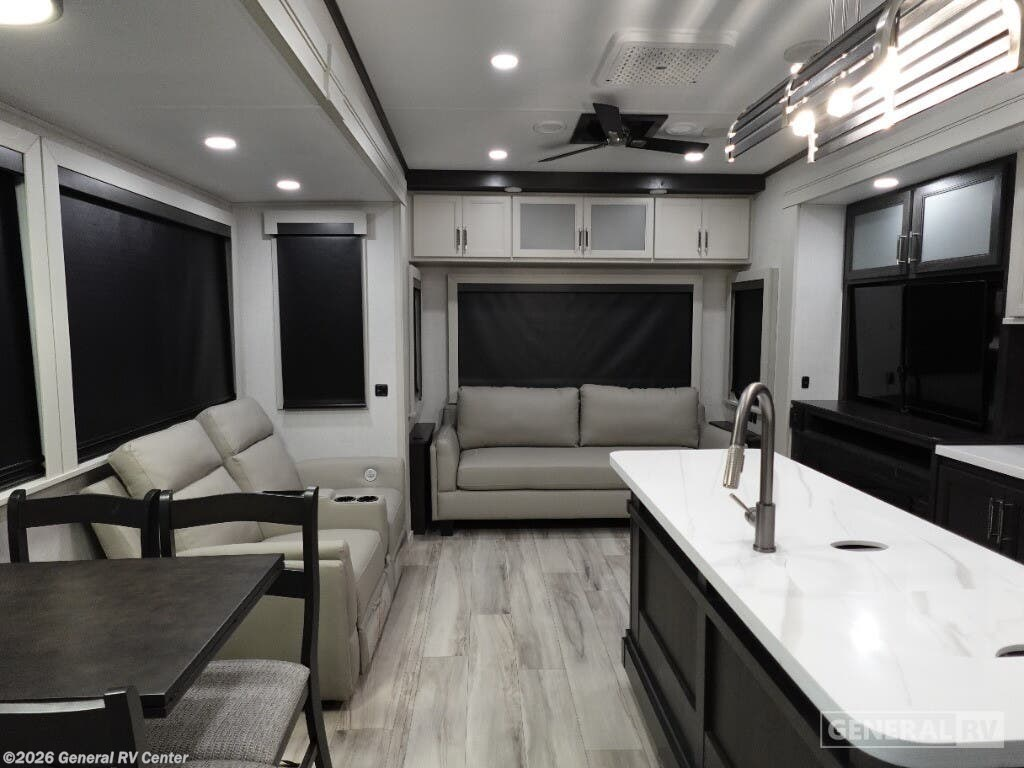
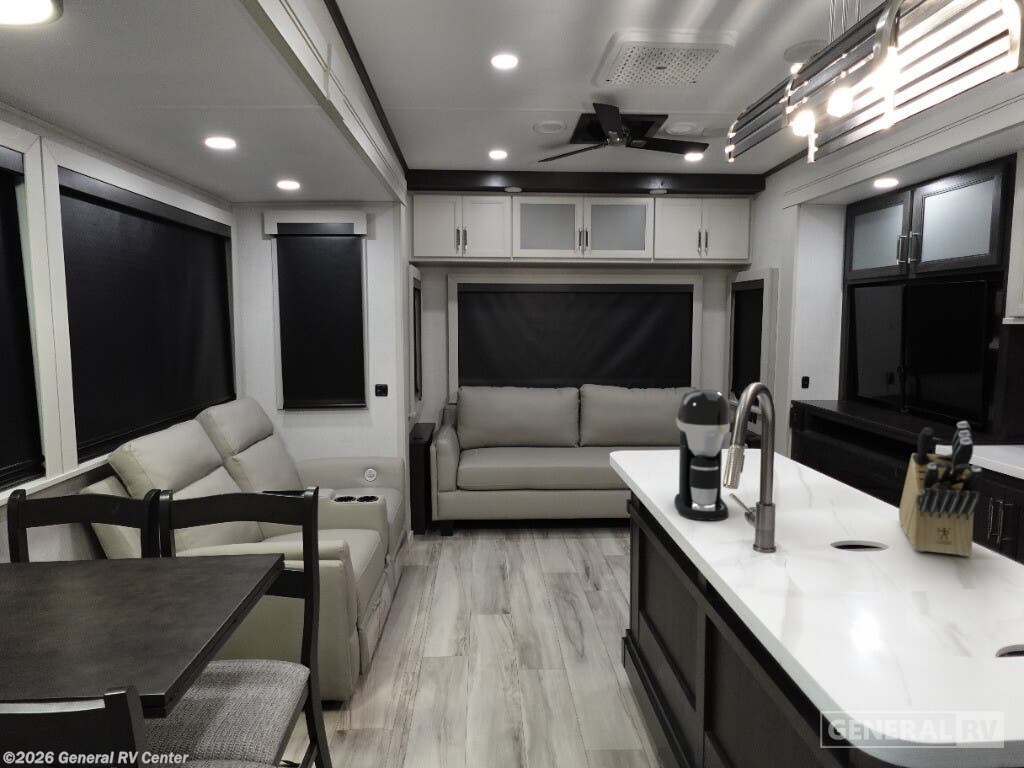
+ knife block [898,420,983,557]
+ coffee maker [673,388,731,521]
